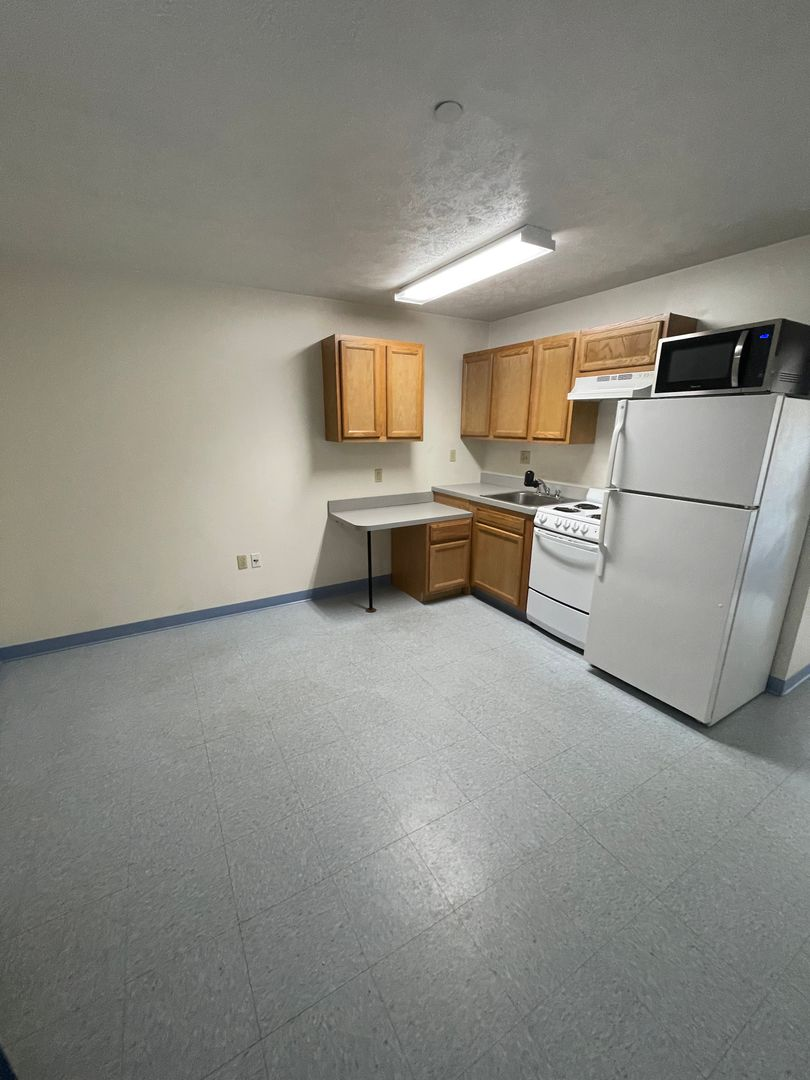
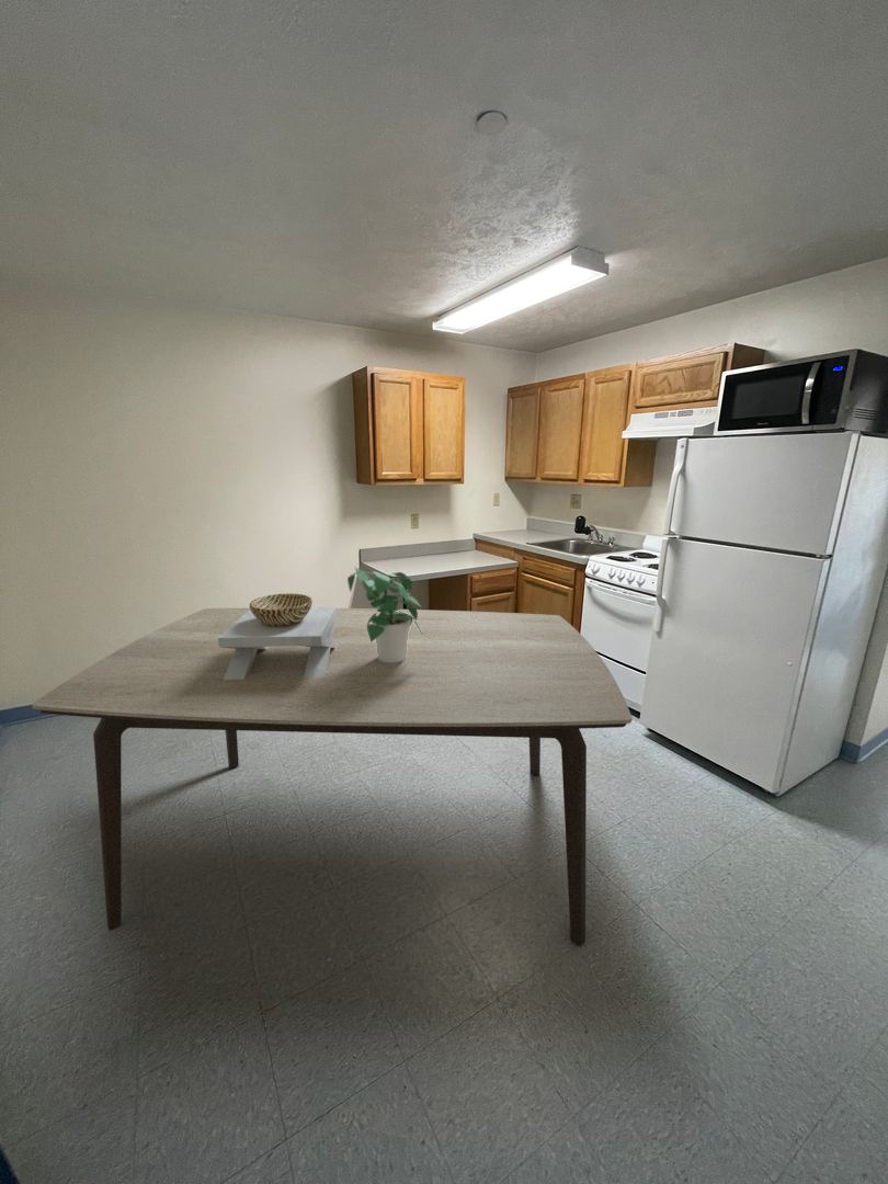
+ decorative bowl [218,592,338,680]
+ potted plant [346,567,422,663]
+ dining table [31,607,634,947]
